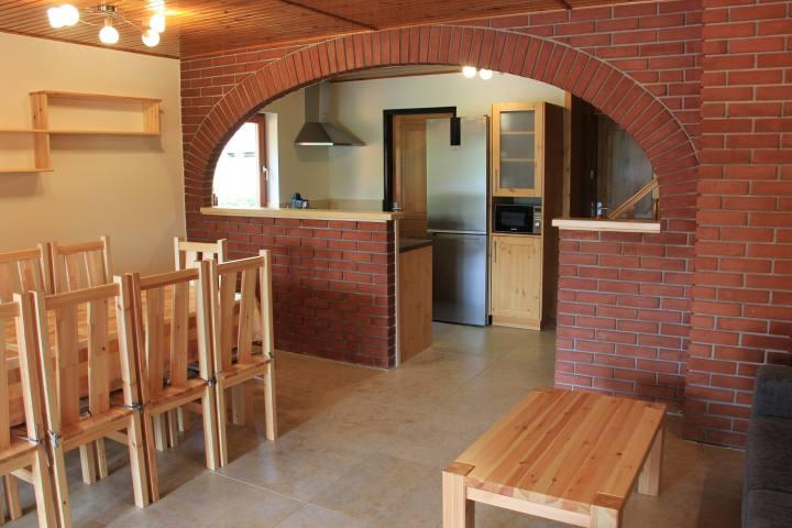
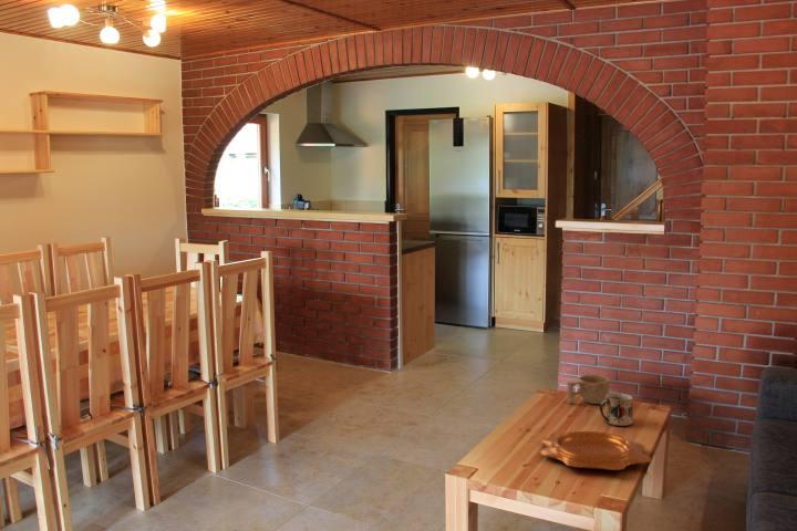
+ decorative bowl [539,430,652,471]
+ cup [566,374,611,405]
+ mug [599,392,634,427]
